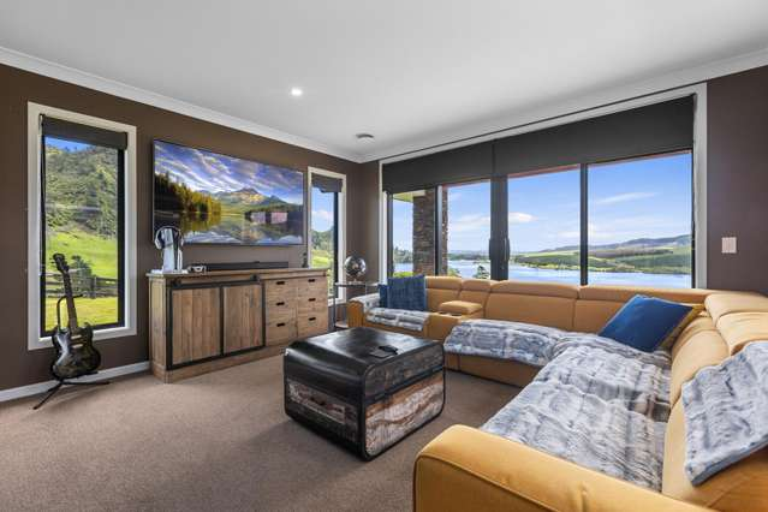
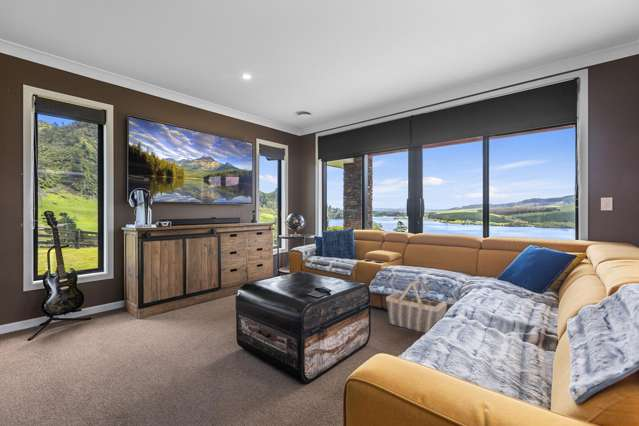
+ basket [385,279,448,336]
